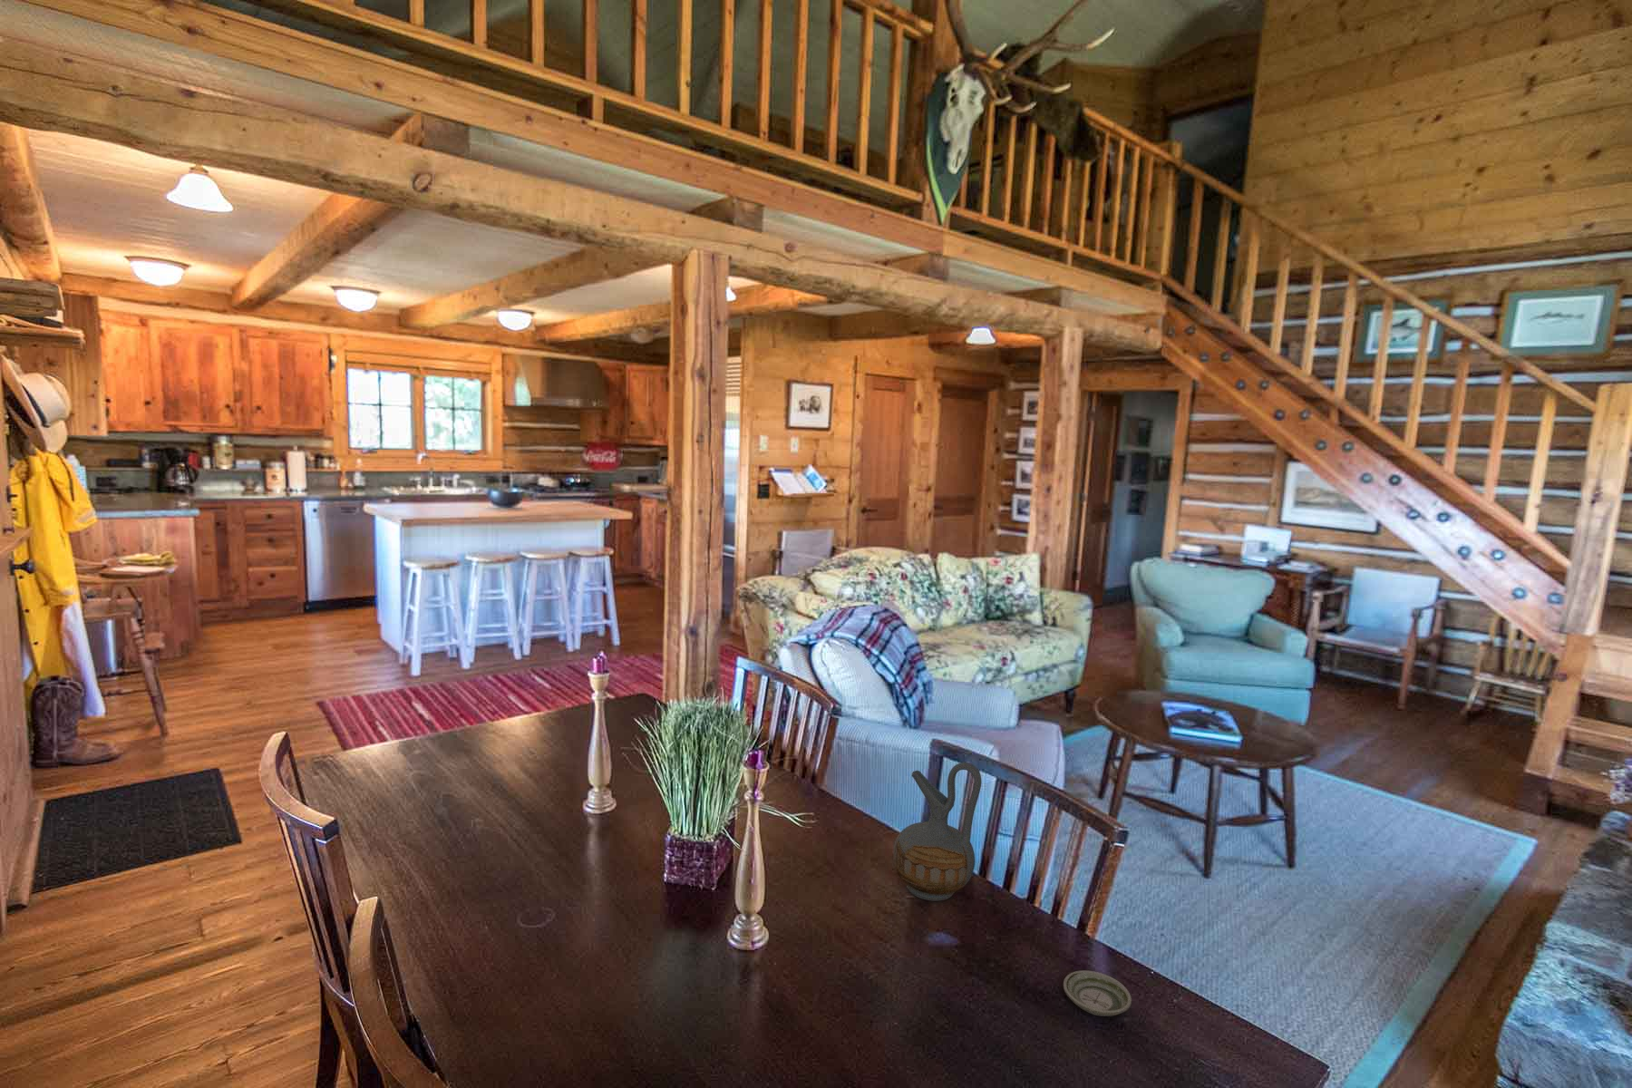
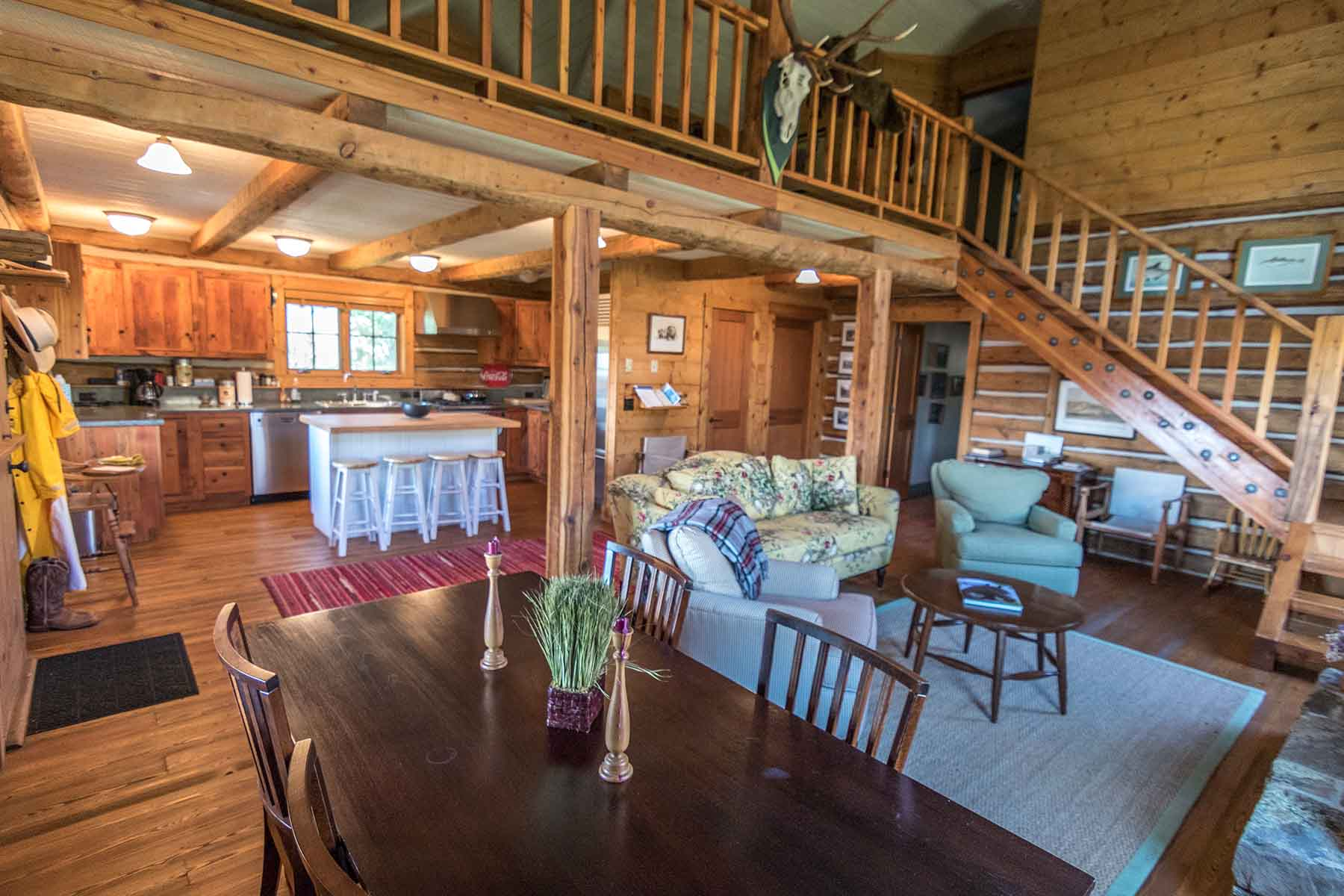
- saucer [1062,969,1133,1018]
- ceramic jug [892,761,982,902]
